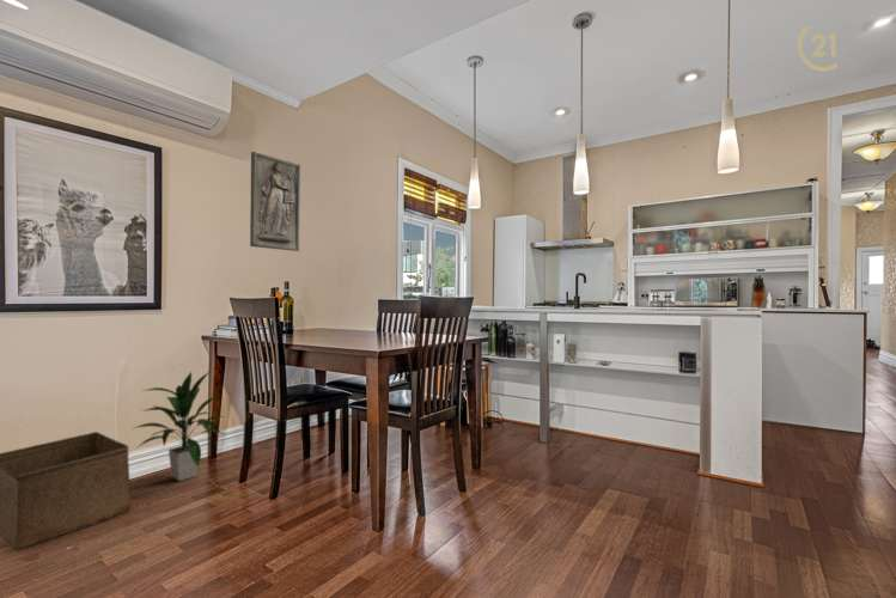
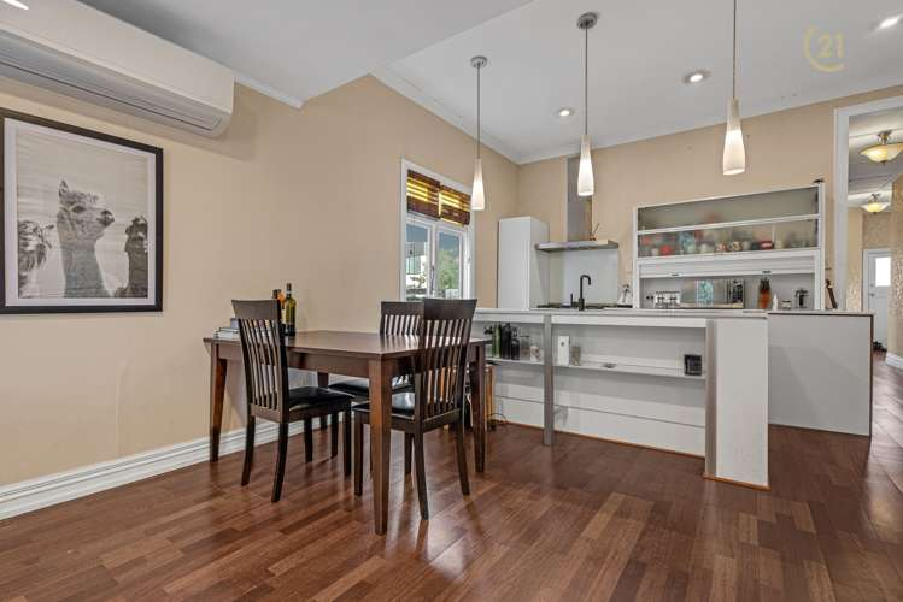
- storage bin [0,431,132,553]
- relief panel [249,151,301,252]
- indoor plant [133,370,225,482]
